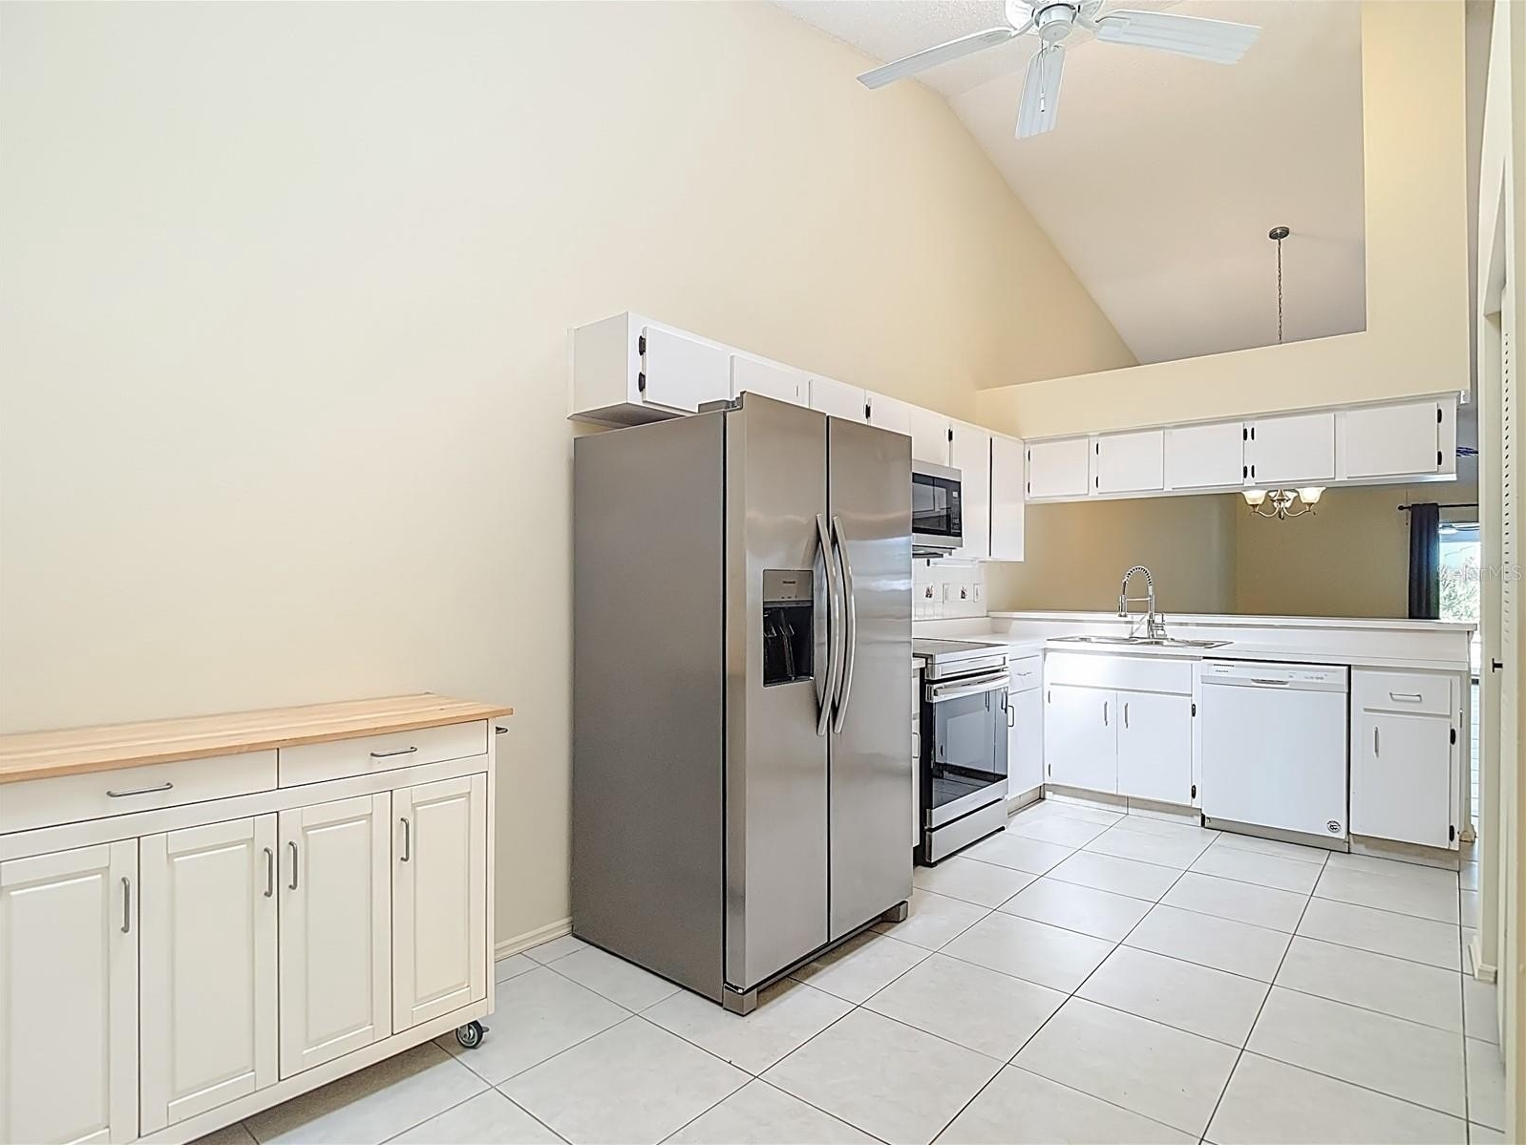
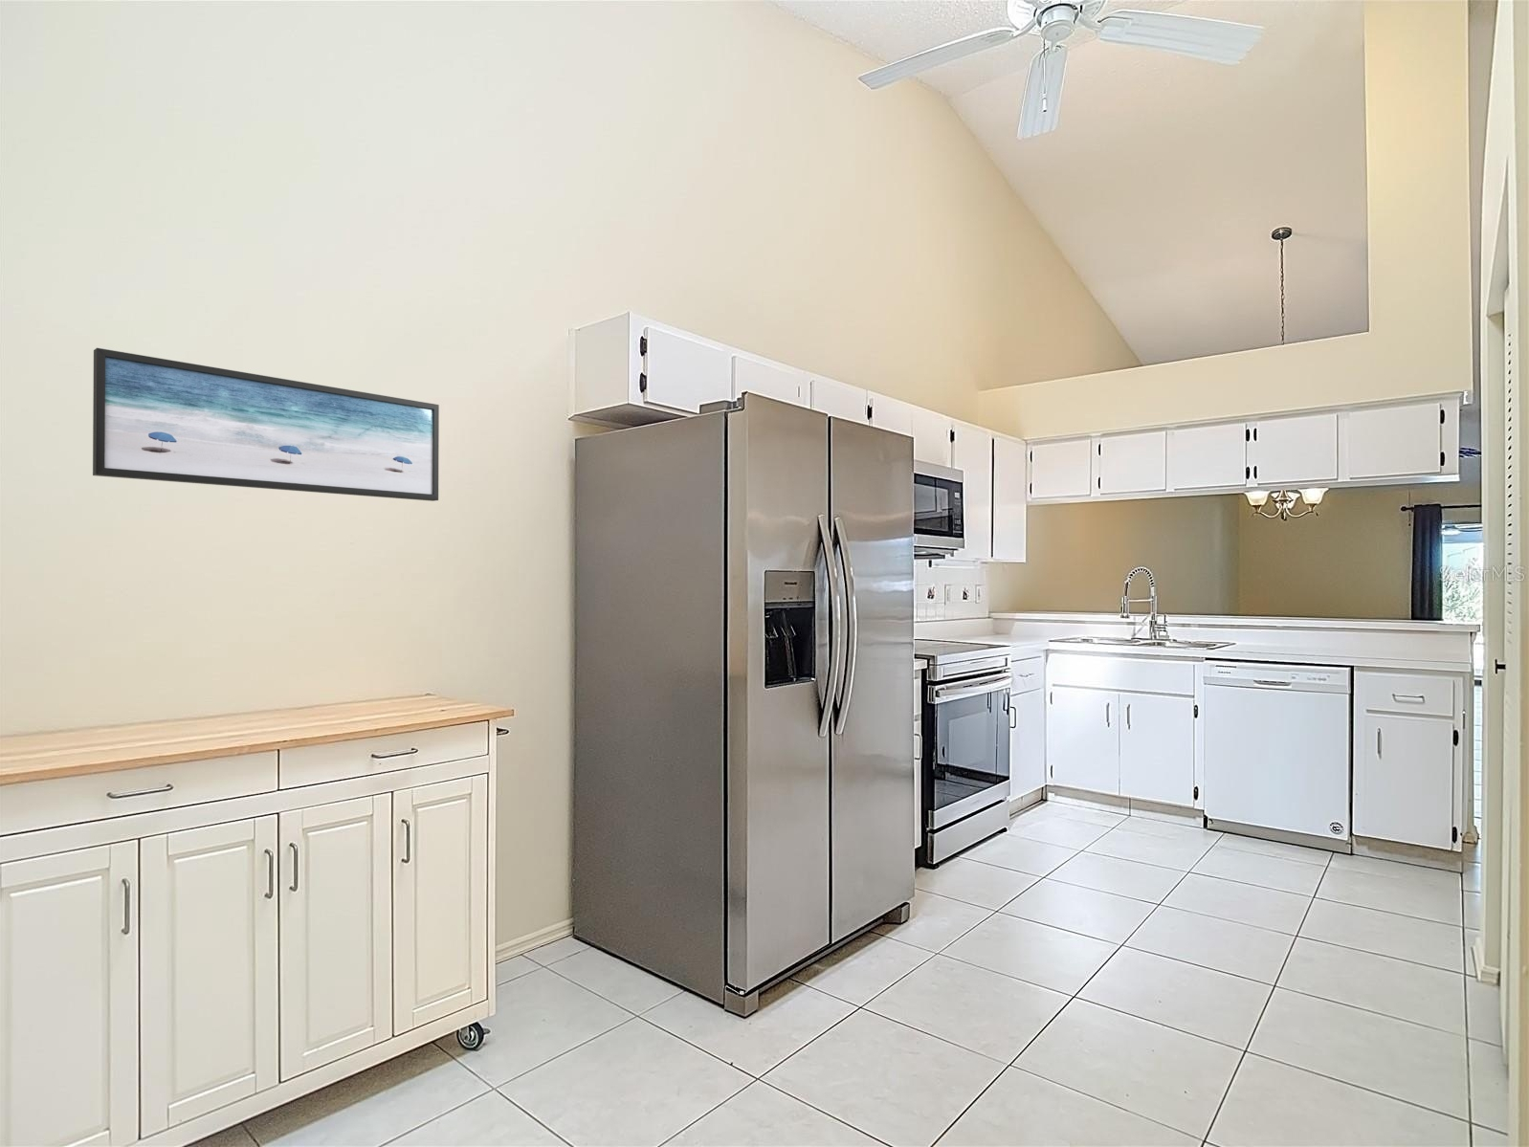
+ wall art [92,347,440,502]
